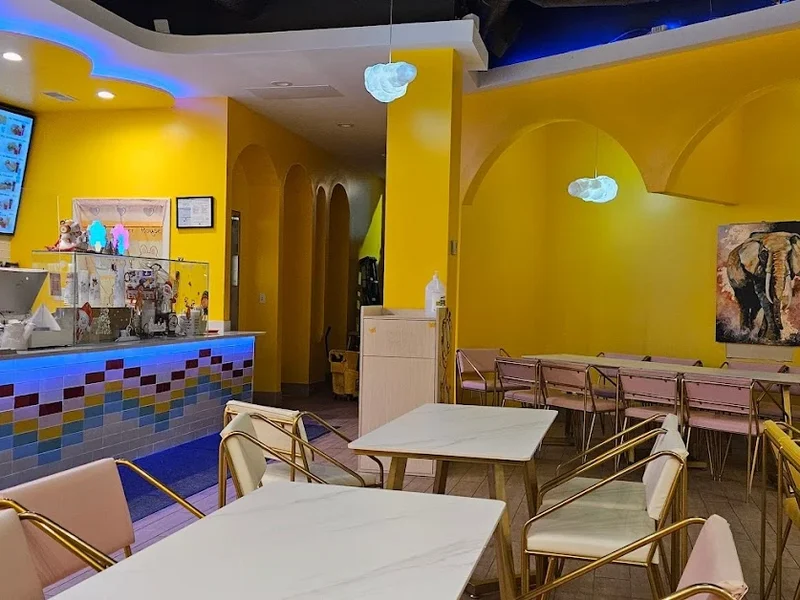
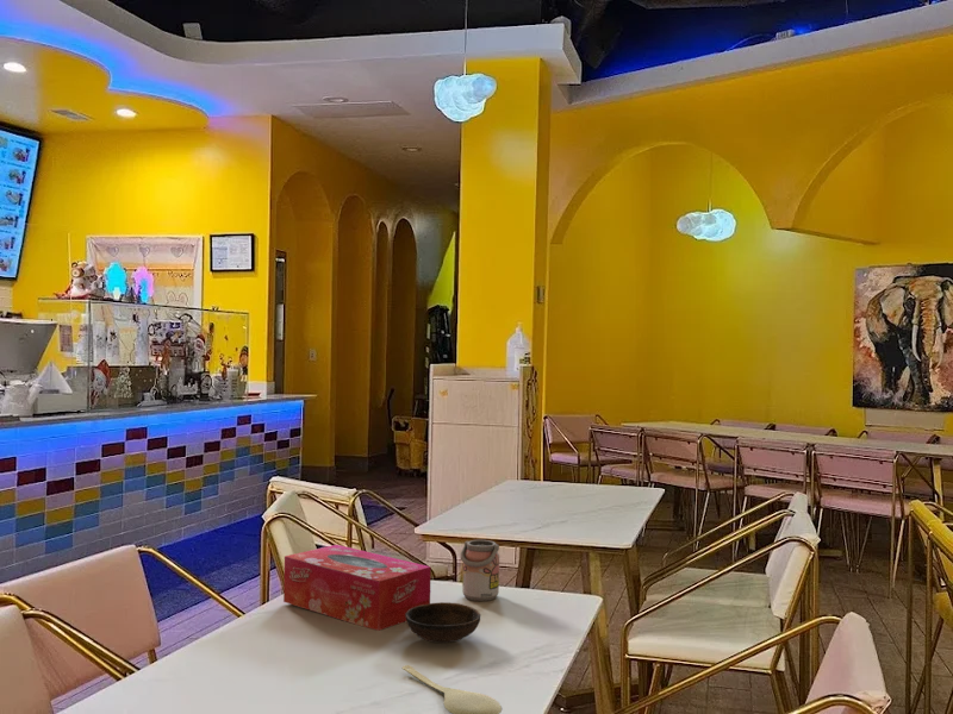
+ beverage can [460,539,500,602]
+ spoon [400,664,503,714]
+ tissue box [282,544,432,632]
+ bowl [405,601,481,644]
